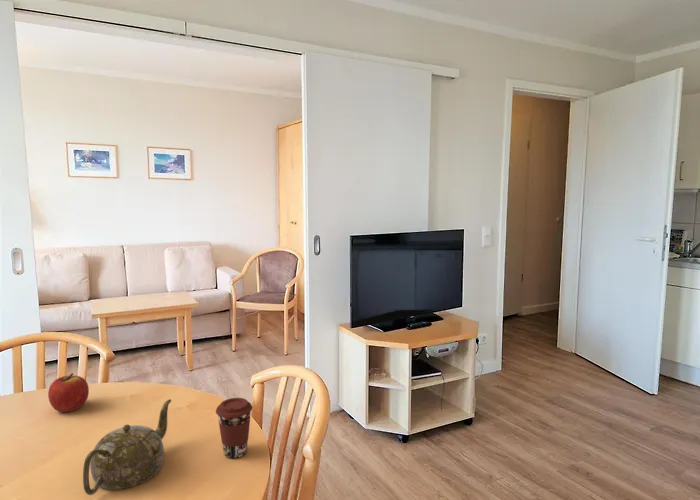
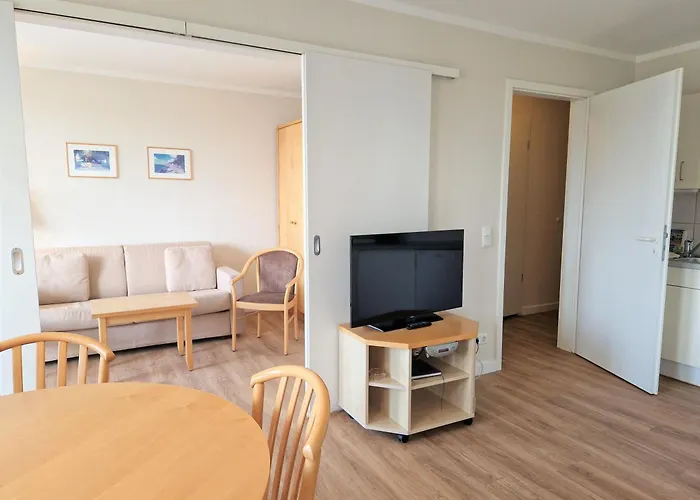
- apple [47,372,90,413]
- coffee cup [215,397,254,459]
- teapot [82,398,172,496]
